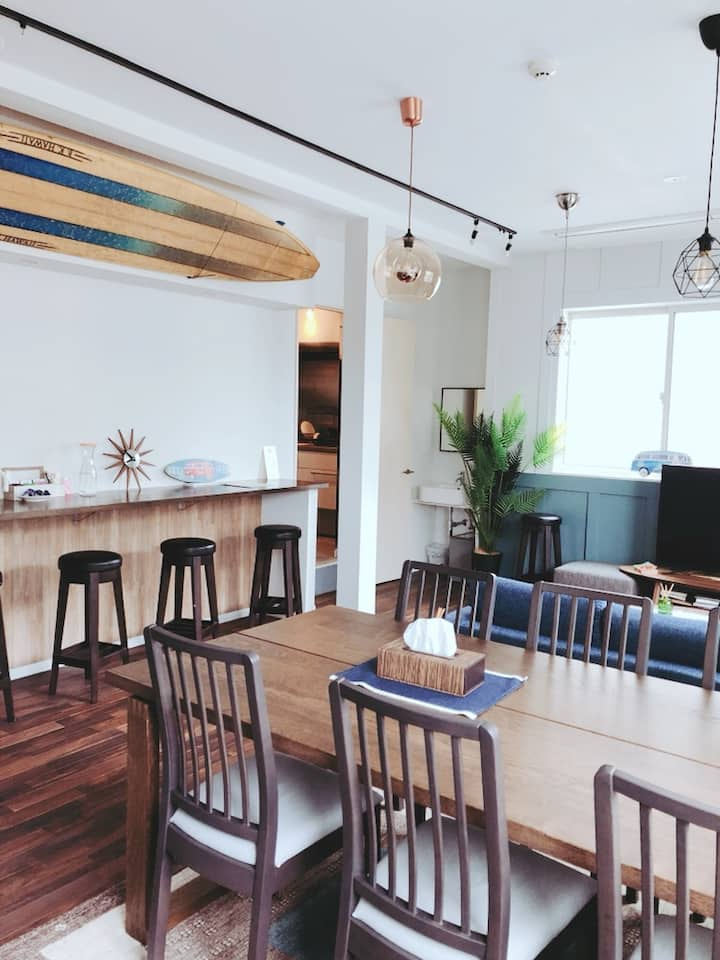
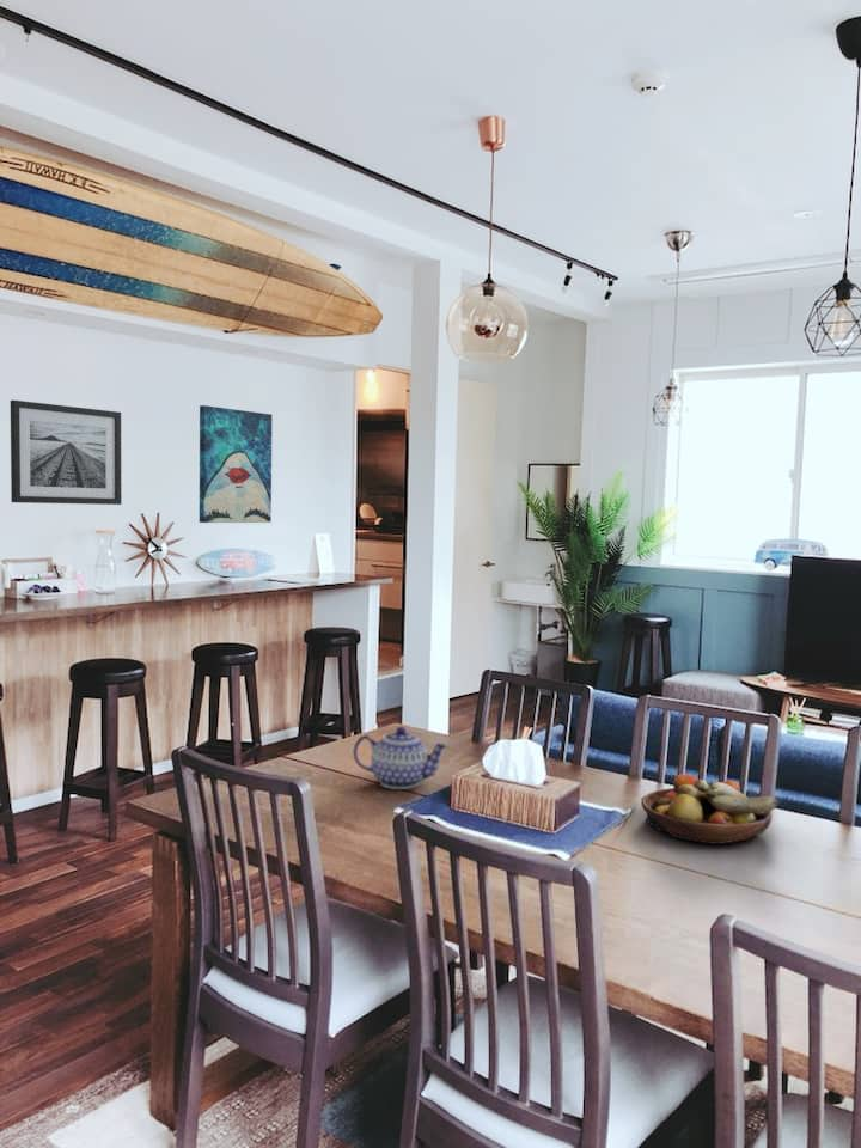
+ wall art [10,399,122,506]
+ fruit bowl [640,773,780,845]
+ wall art [199,404,273,524]
+ teapot [352,726,450,790]
